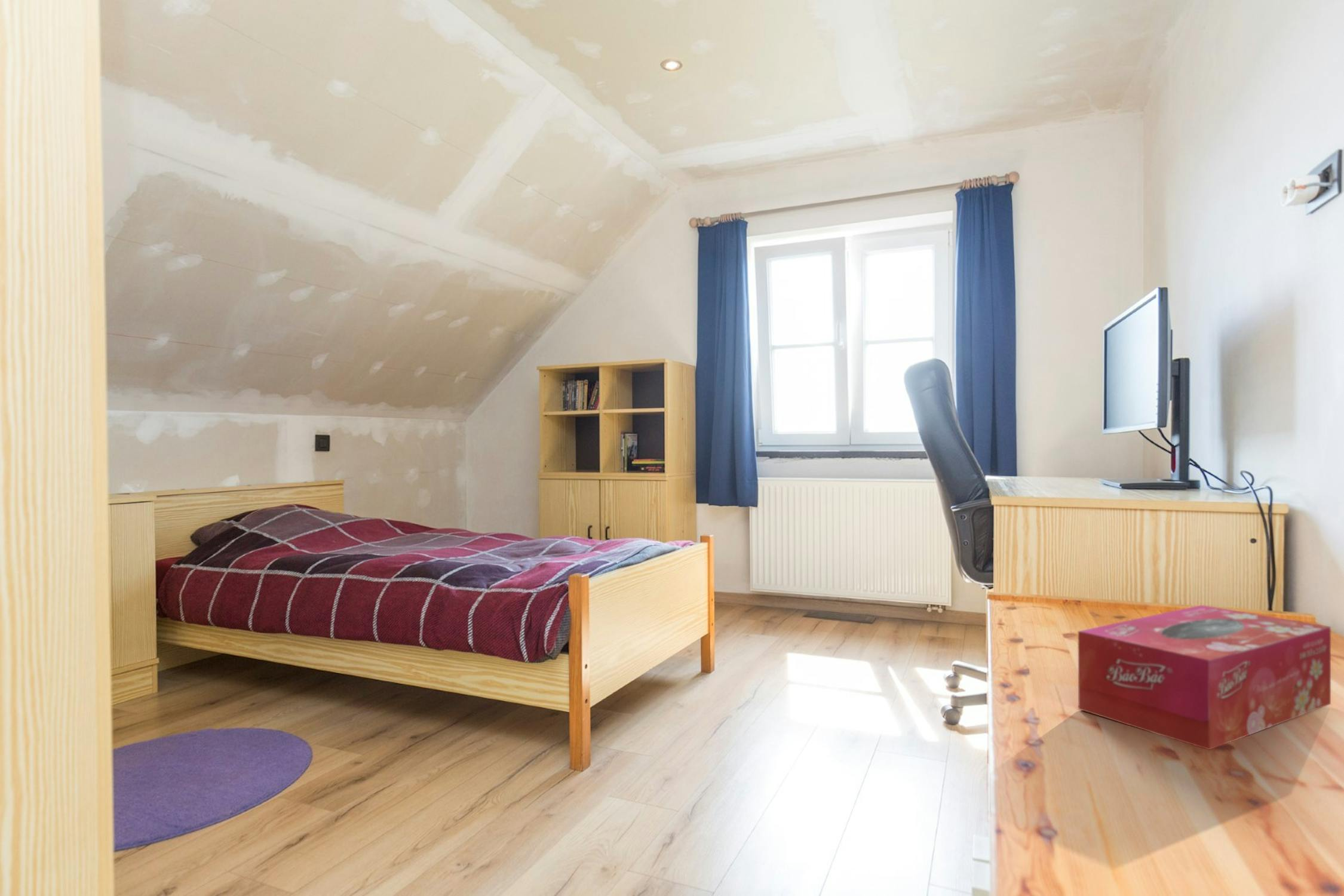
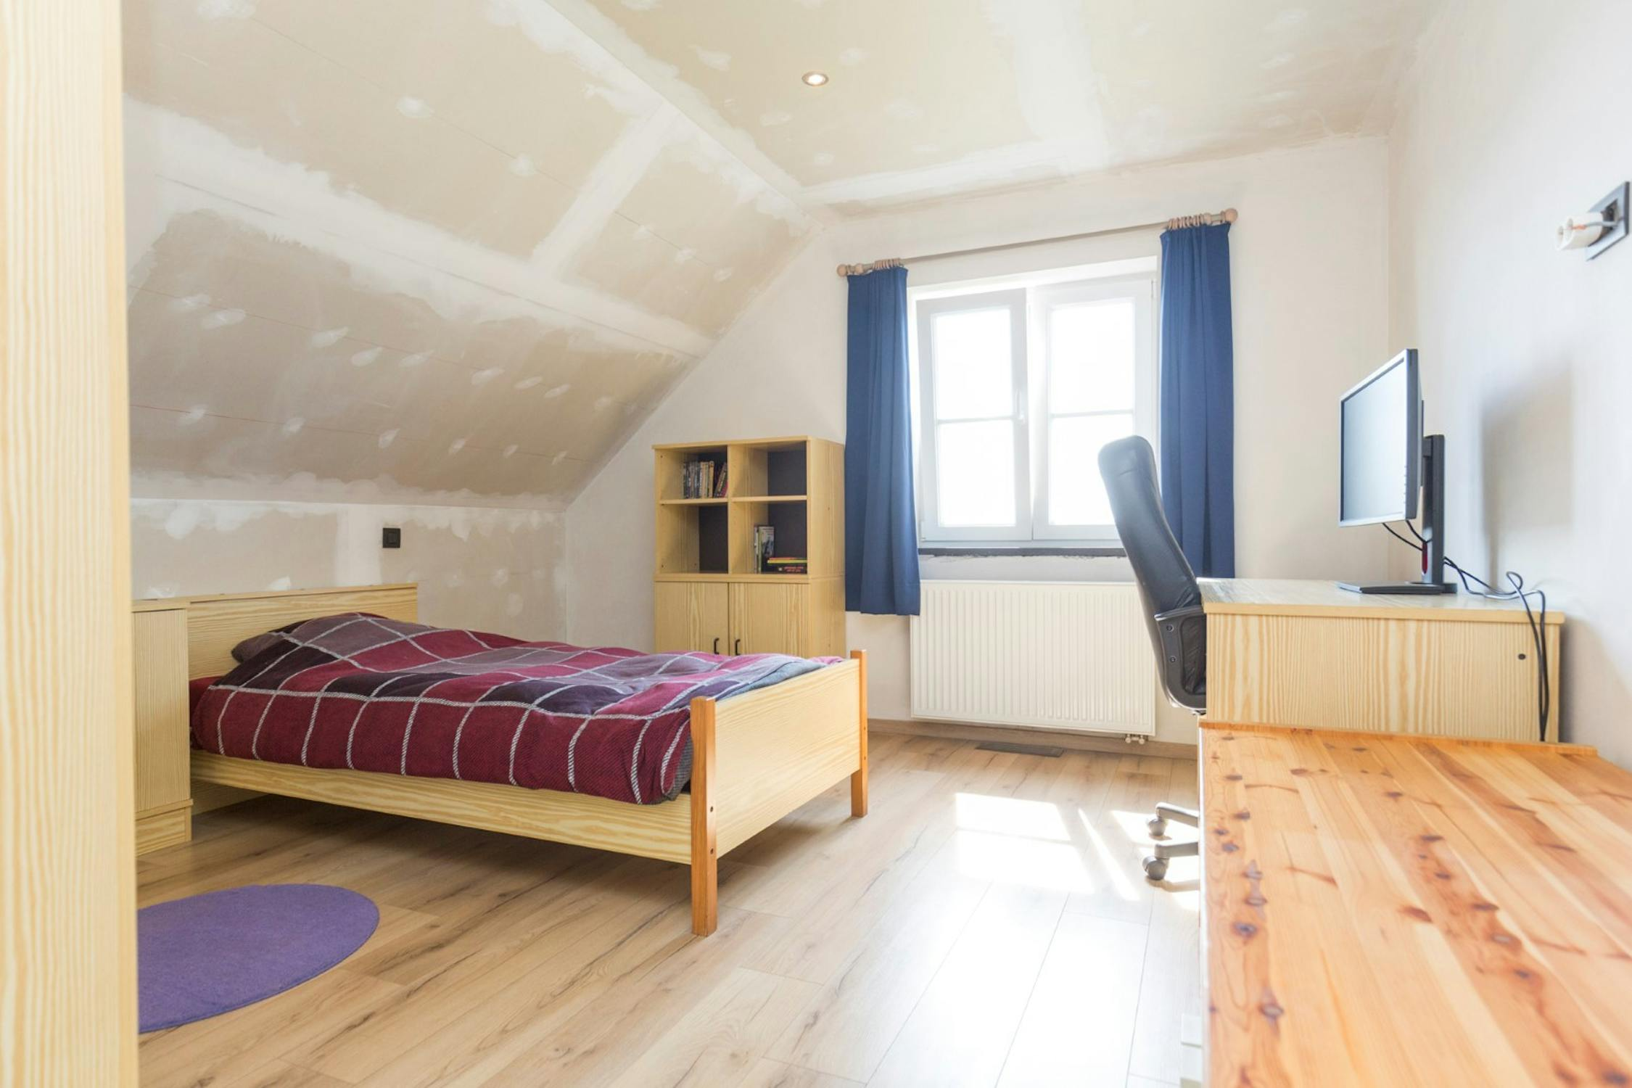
- tissue box [1078,605,1331,750]
